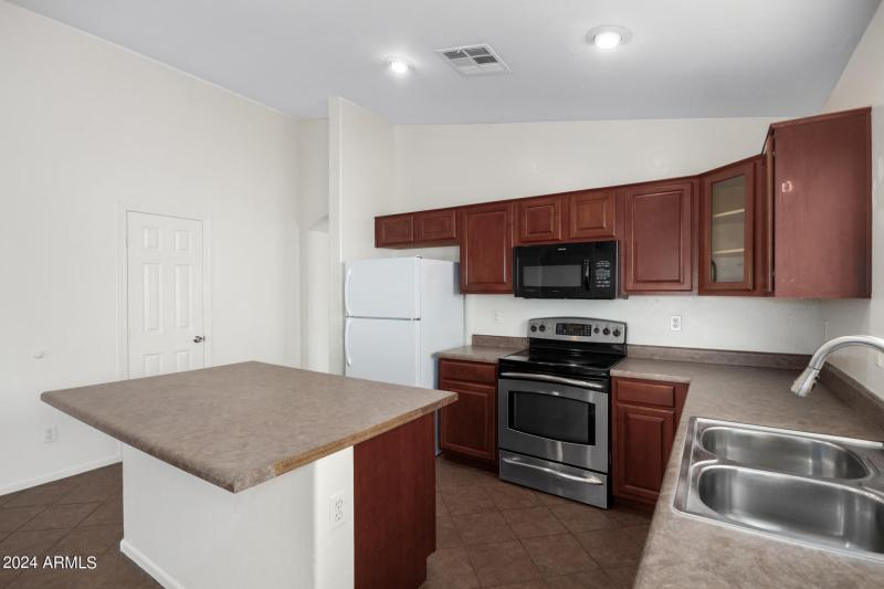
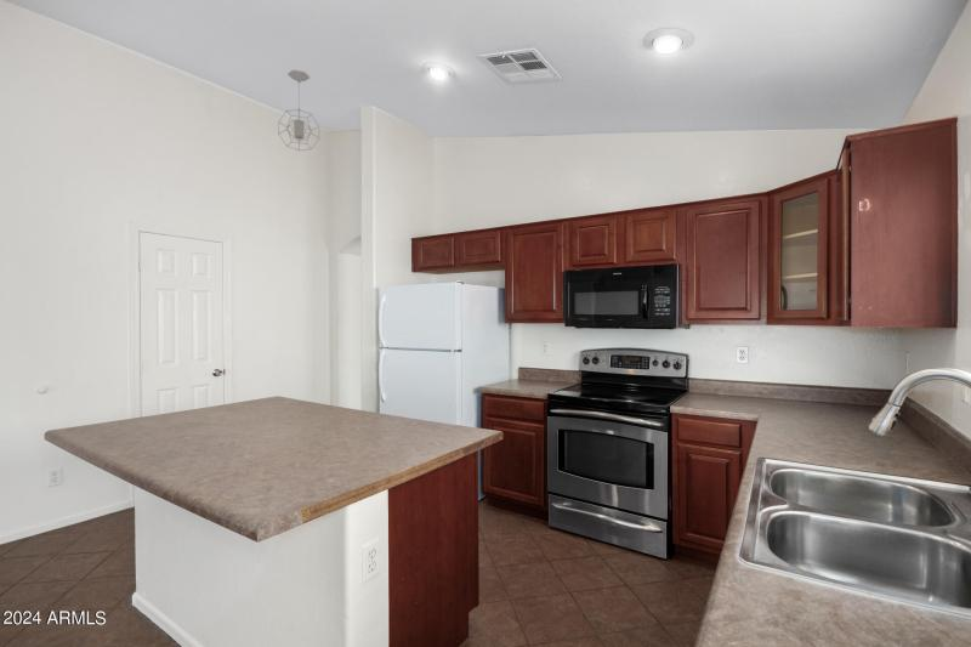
+ pendant light [277,69,320,152]
